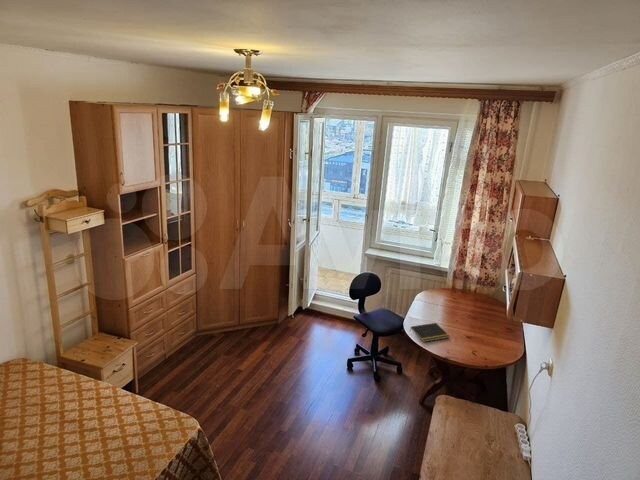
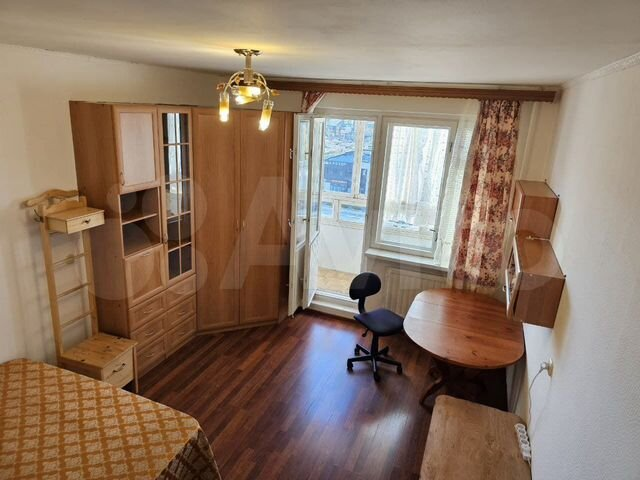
- notepad [409,322,450,343]
